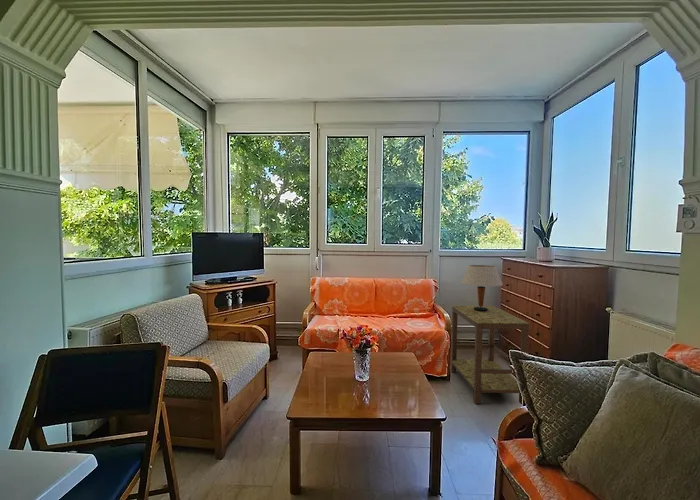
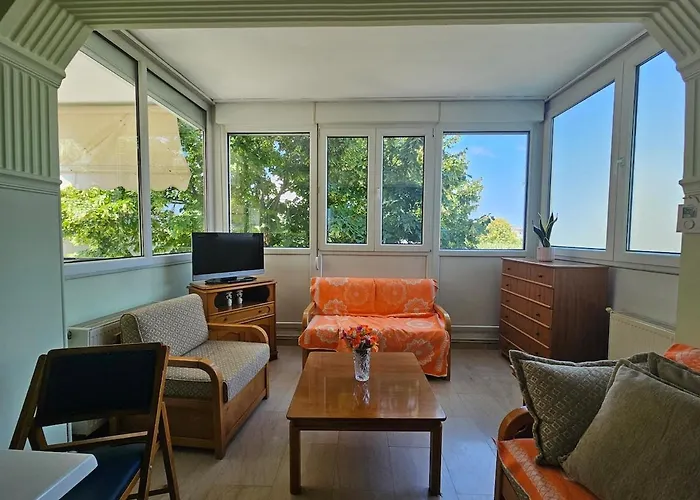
- table lamp [460,264,504,311]
- side table [450,305,530,405]
